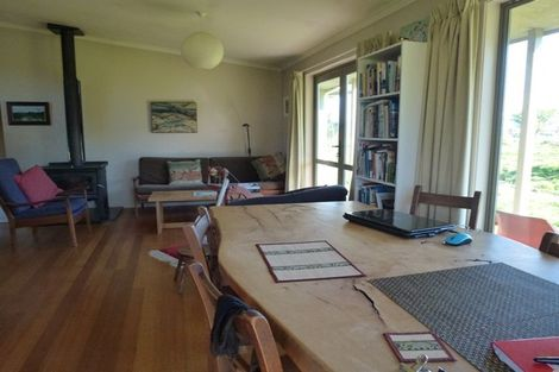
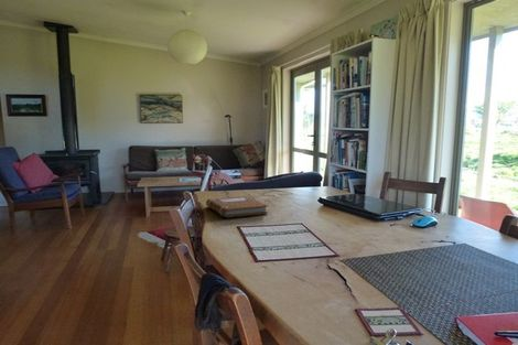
+ notebook [205,195,269,218]
